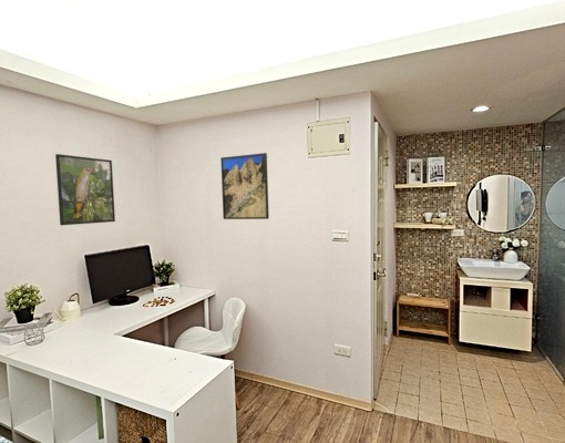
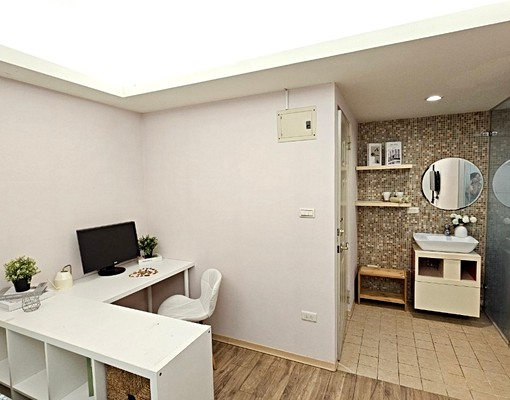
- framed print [54,153,116,226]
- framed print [219,152,270,220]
